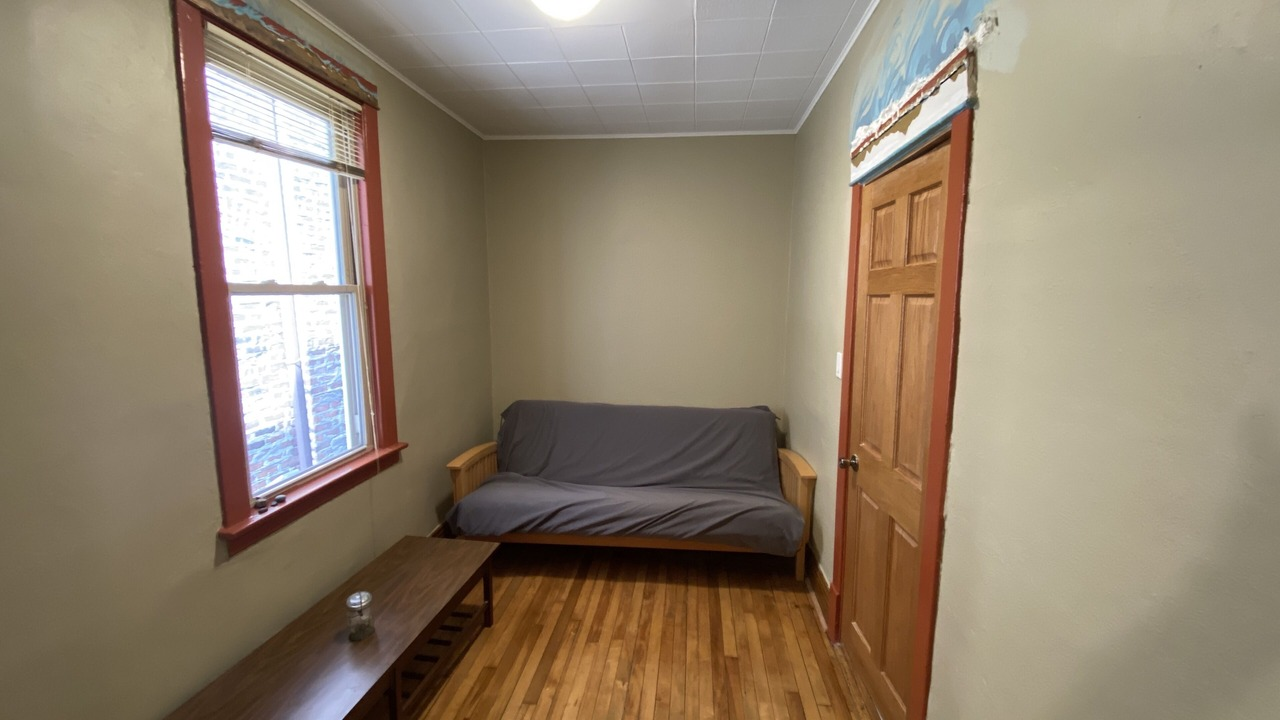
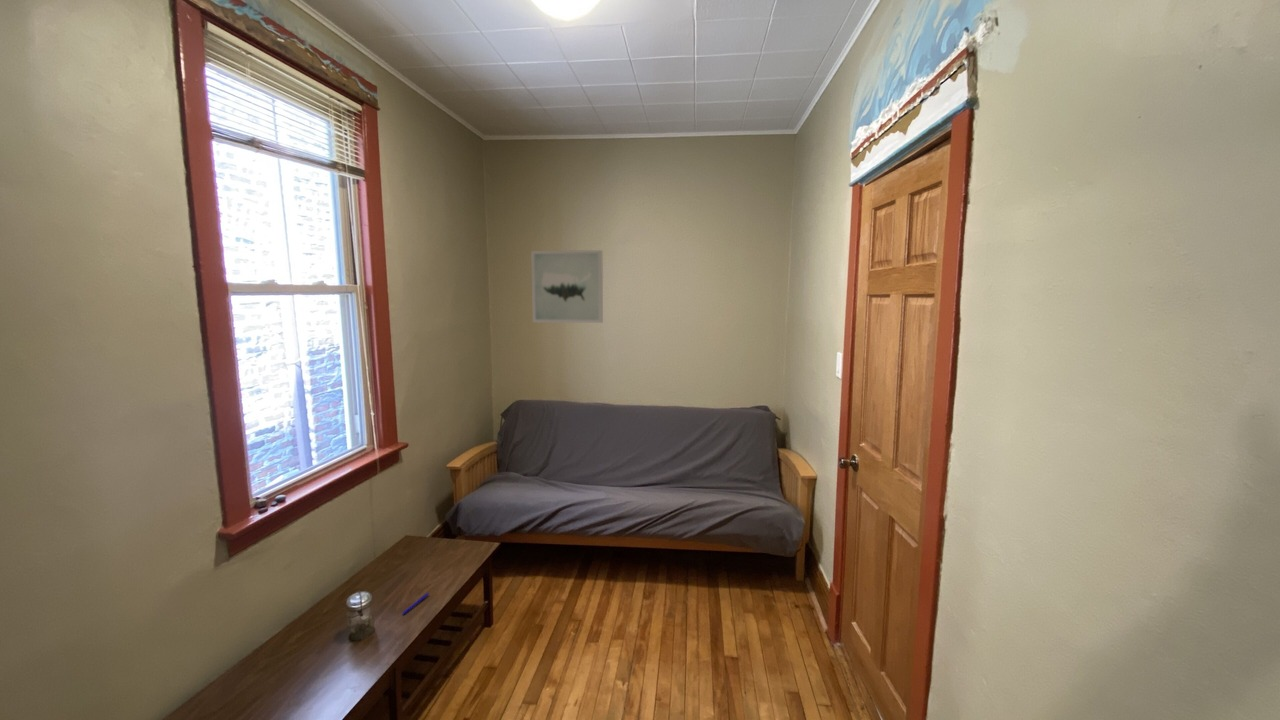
+ wall art [530,249,604,324]
+ pen [401,592,430,616]
